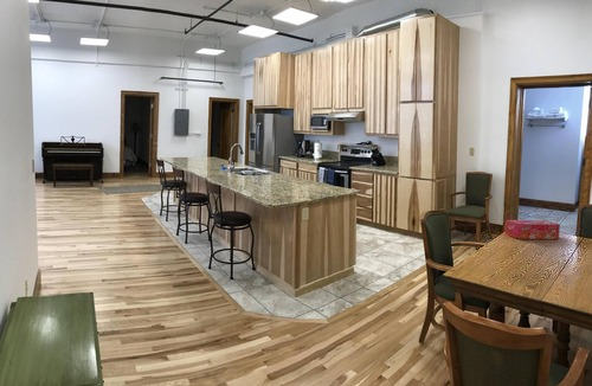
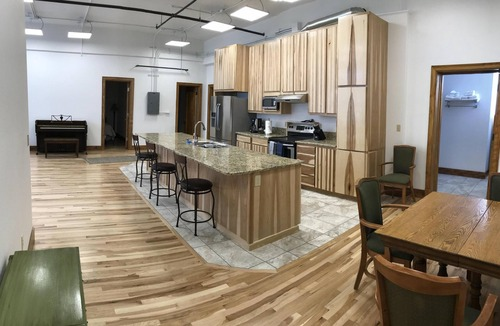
- tissue box [503,219,561,240]
